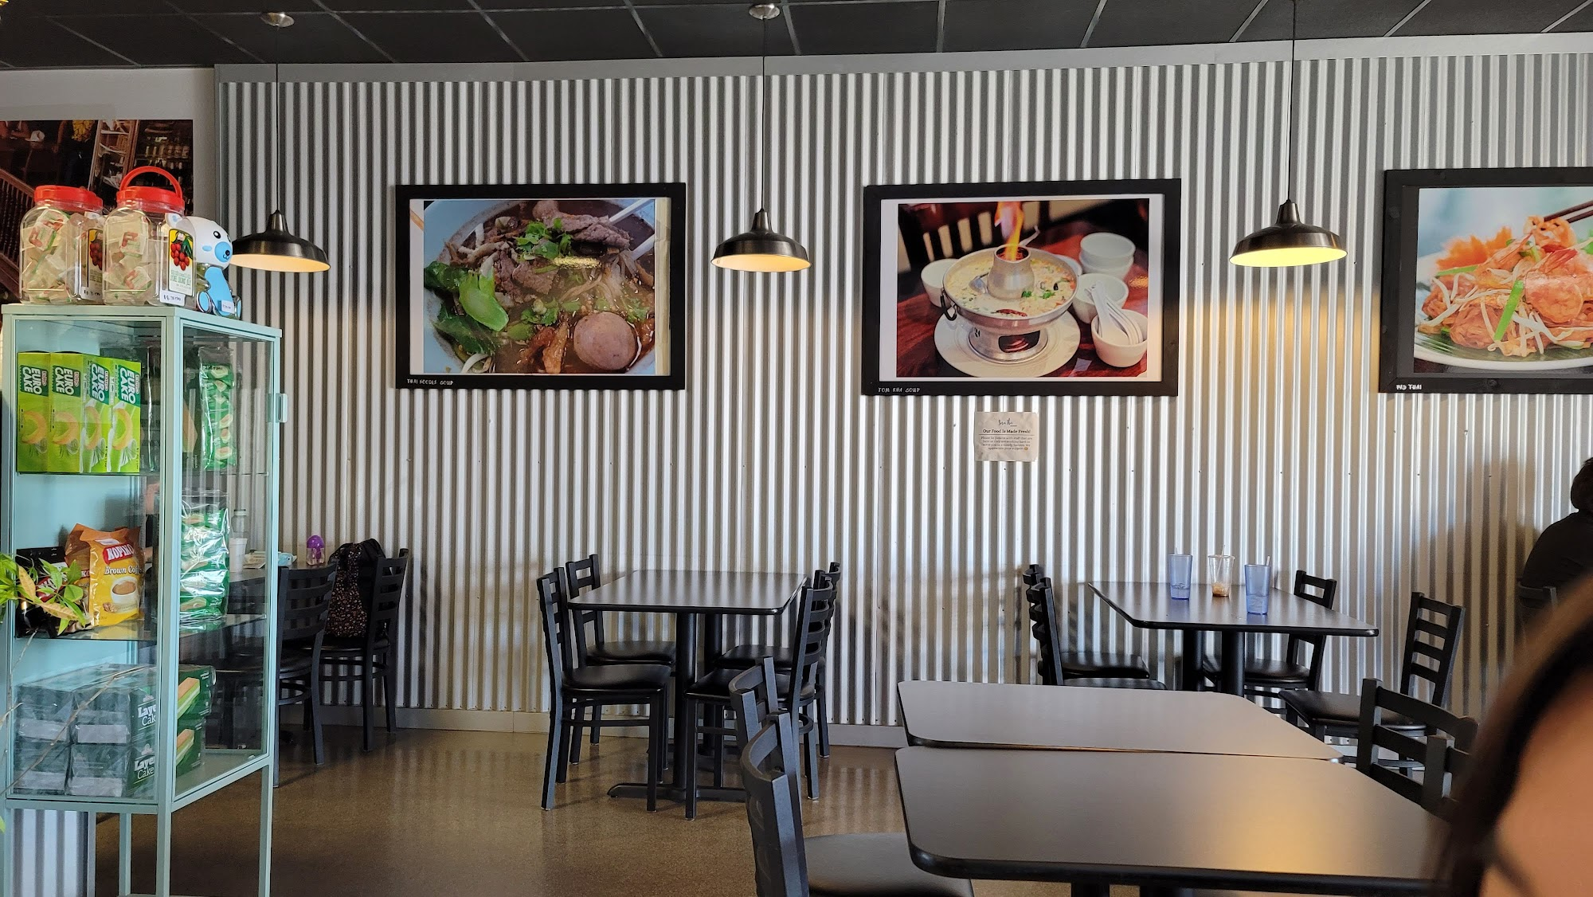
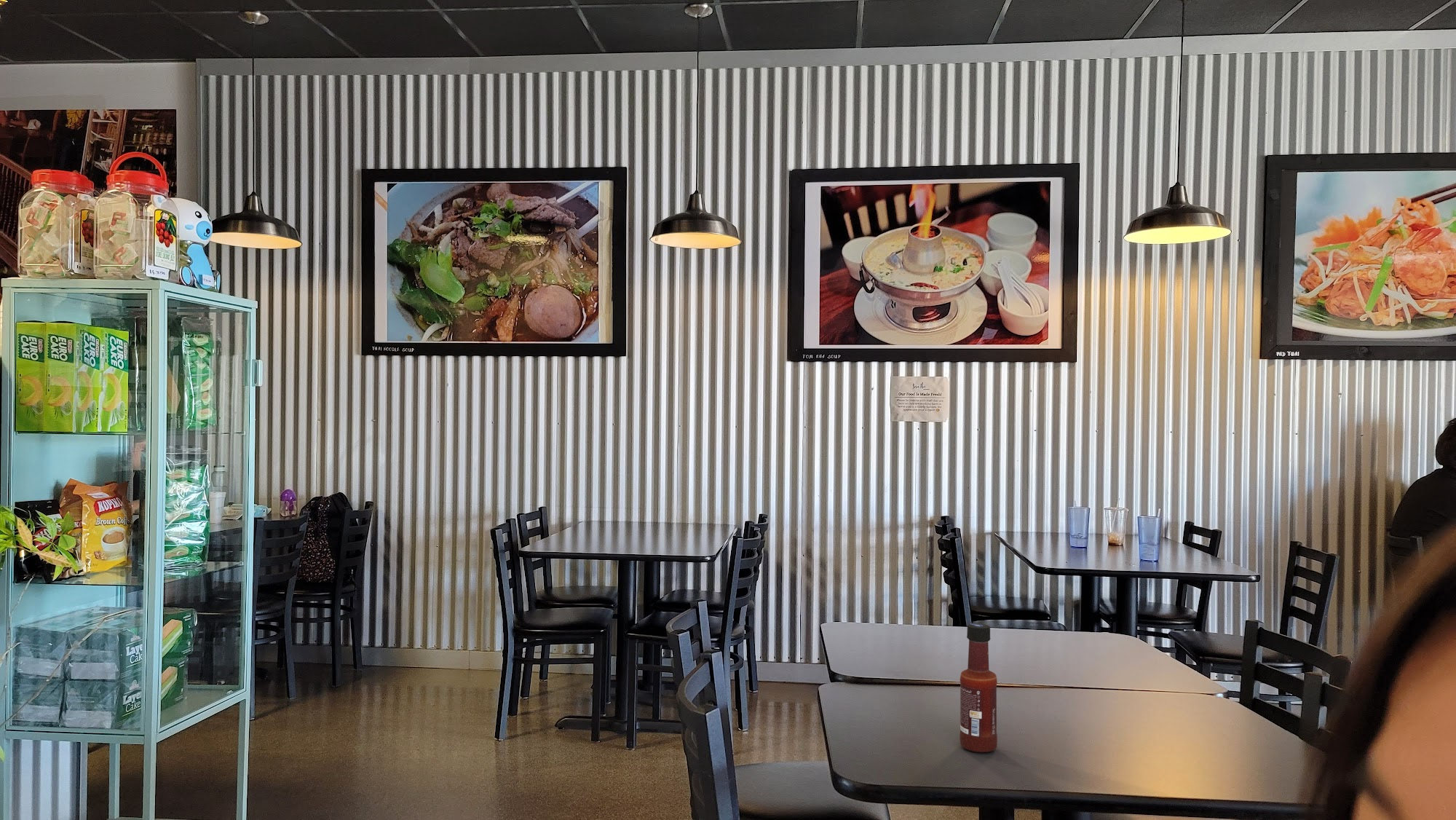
+ tabasco sauce [960,623,998,753]
